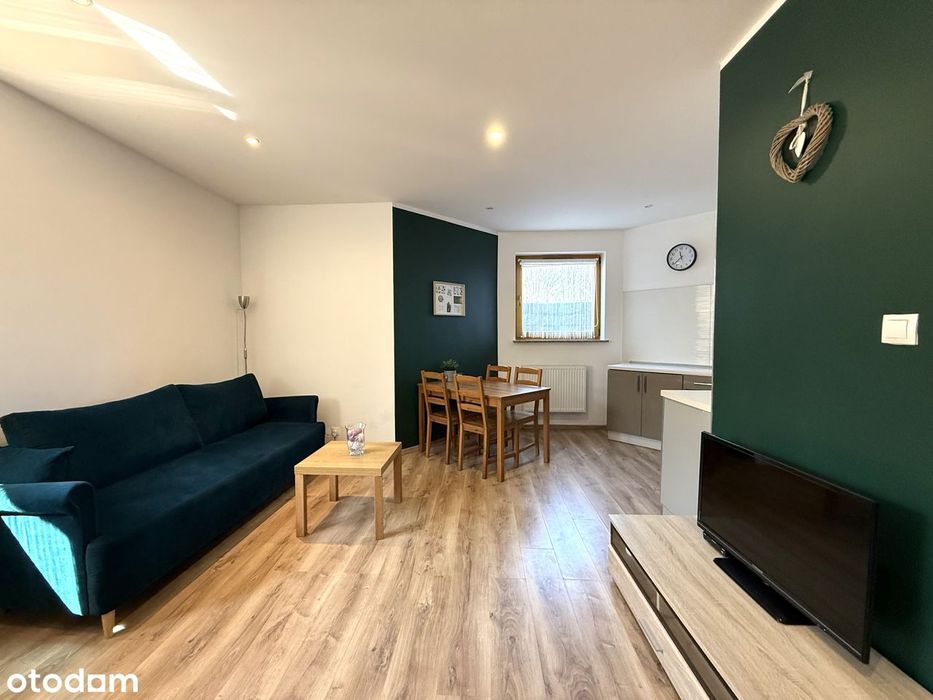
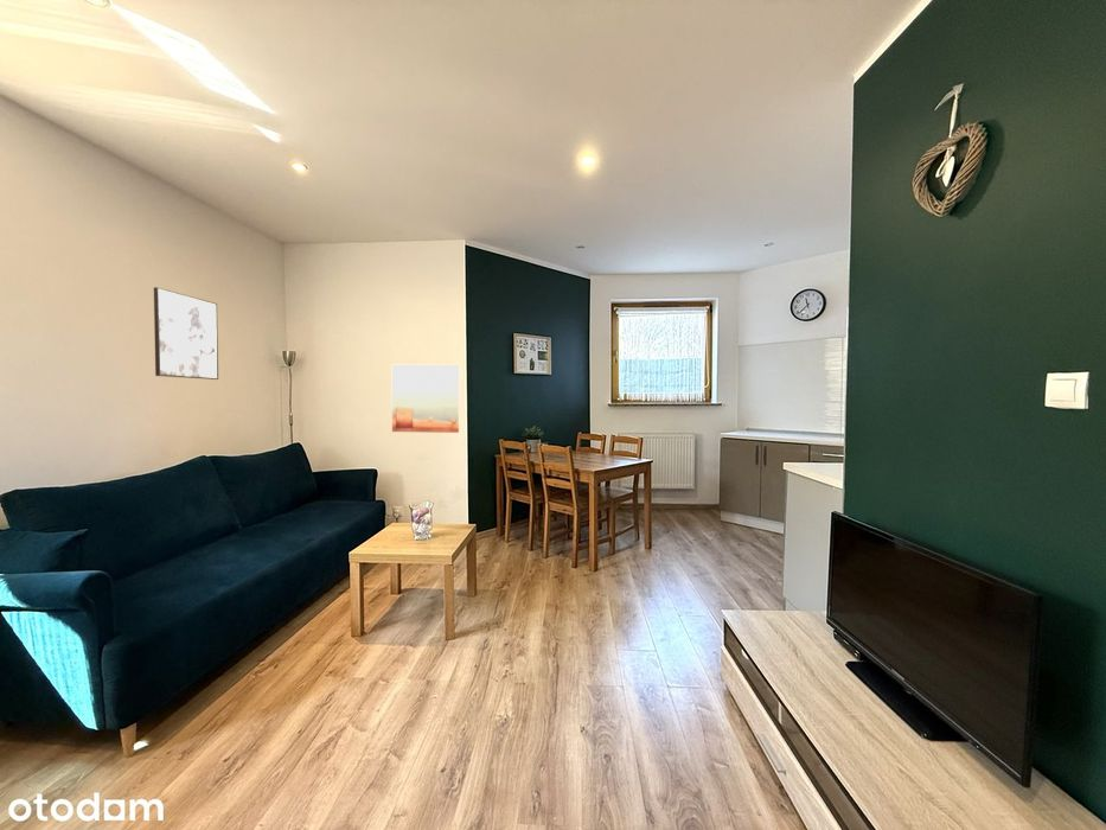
+ wall art [391,364,460,434]
+ wall art [153,286,219,381]
